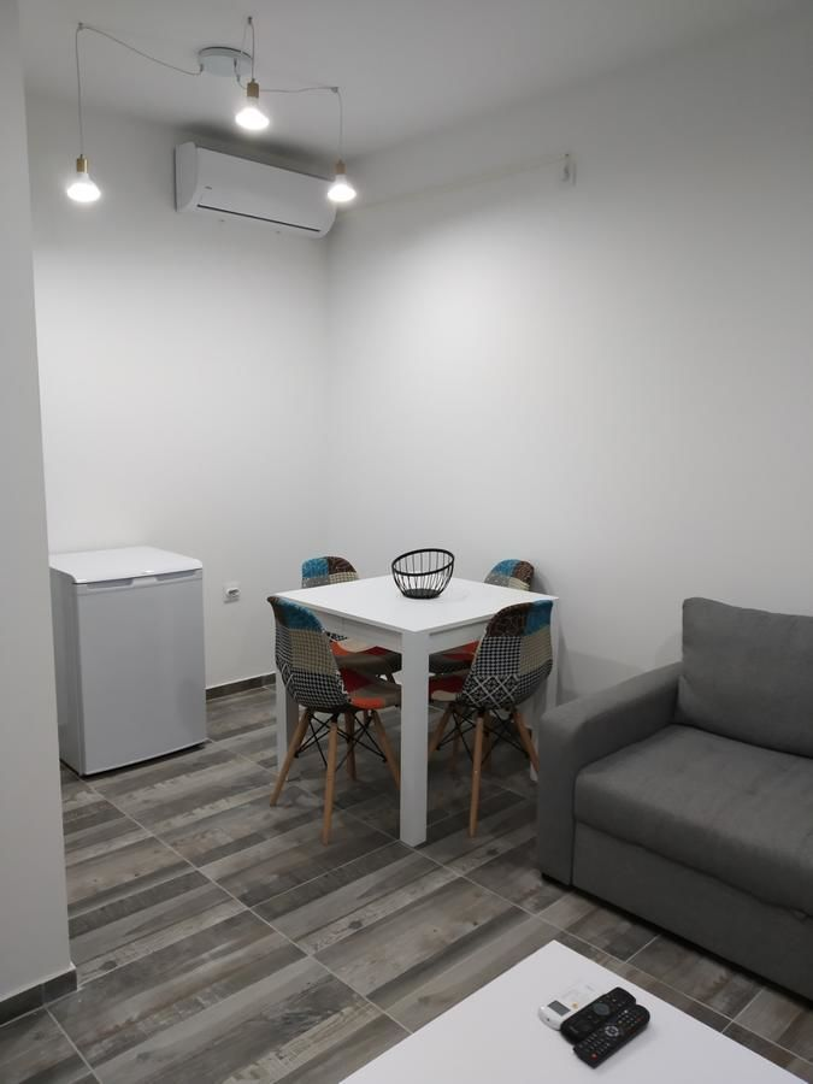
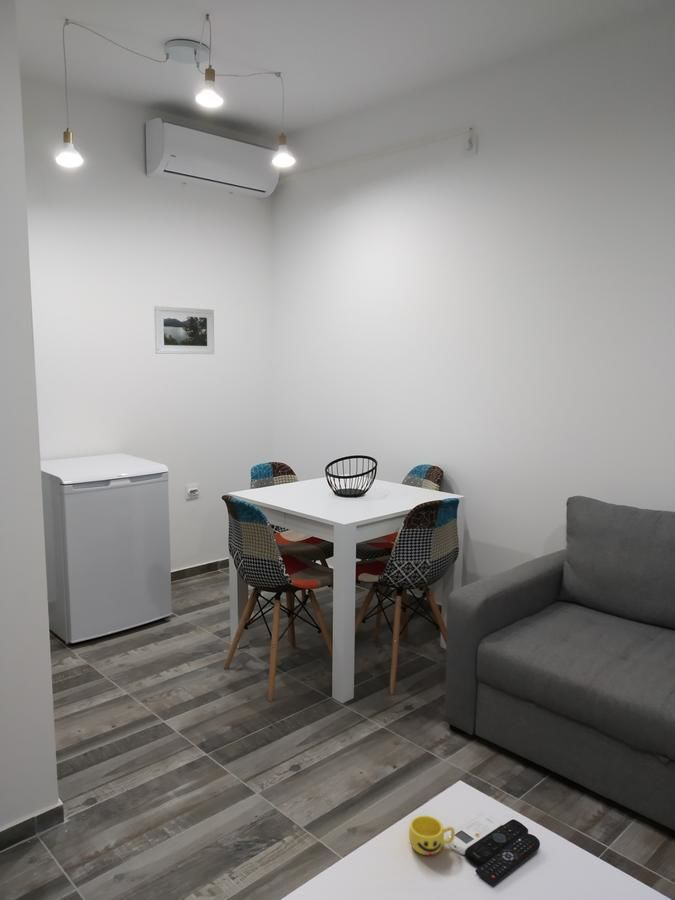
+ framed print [153,305,215,355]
+ cup [408,814,456,856]
